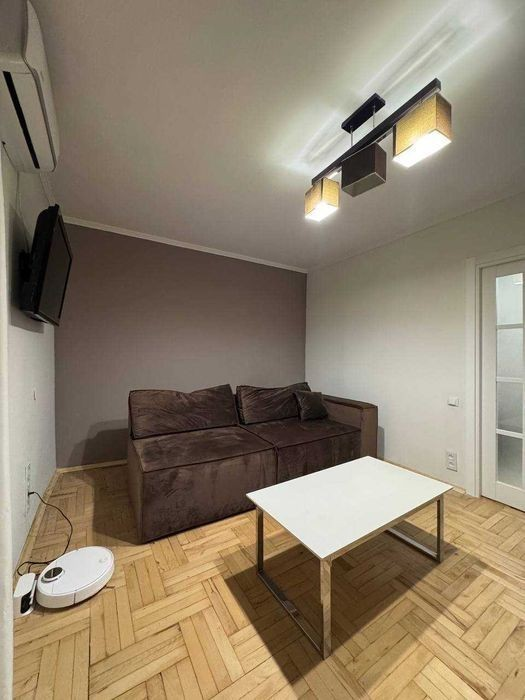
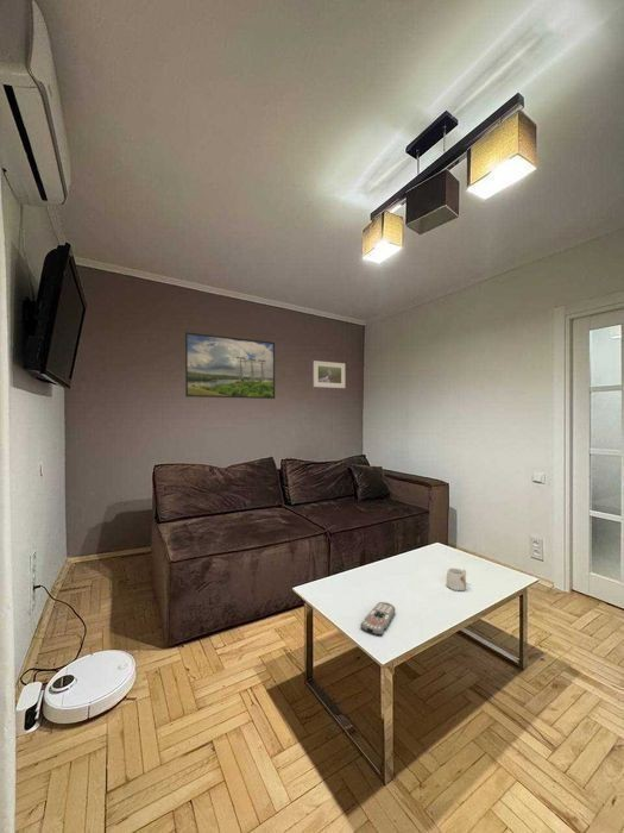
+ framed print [313,359,346,389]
+ mug [446,566,467,591]
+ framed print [184,331,276,400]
+ remote control [359,601,397,637]
